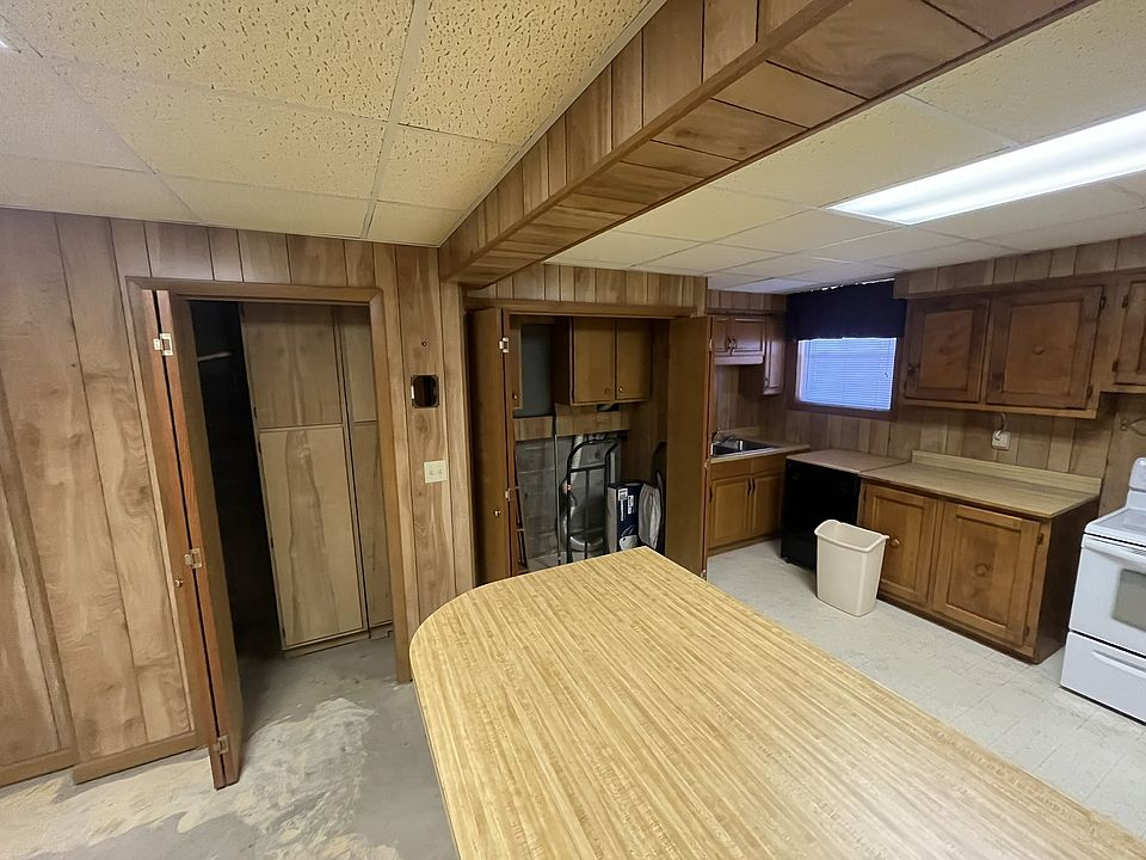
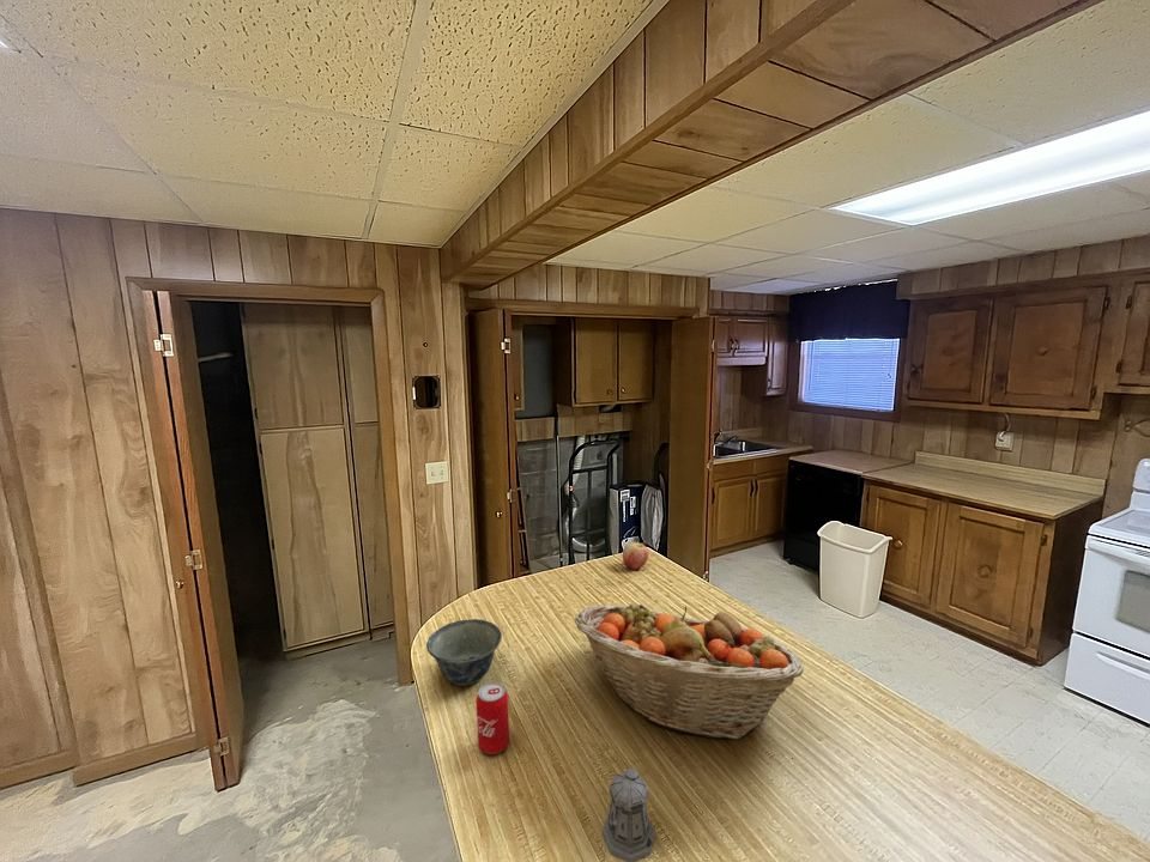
+ bowl [425,618,503,687]
+ beverage can [474,681,510,755]
+ apple [622,541,649,571]
+ pepper shaker [601,767,656,862]
+ fruit basket [574,602,805,741]
